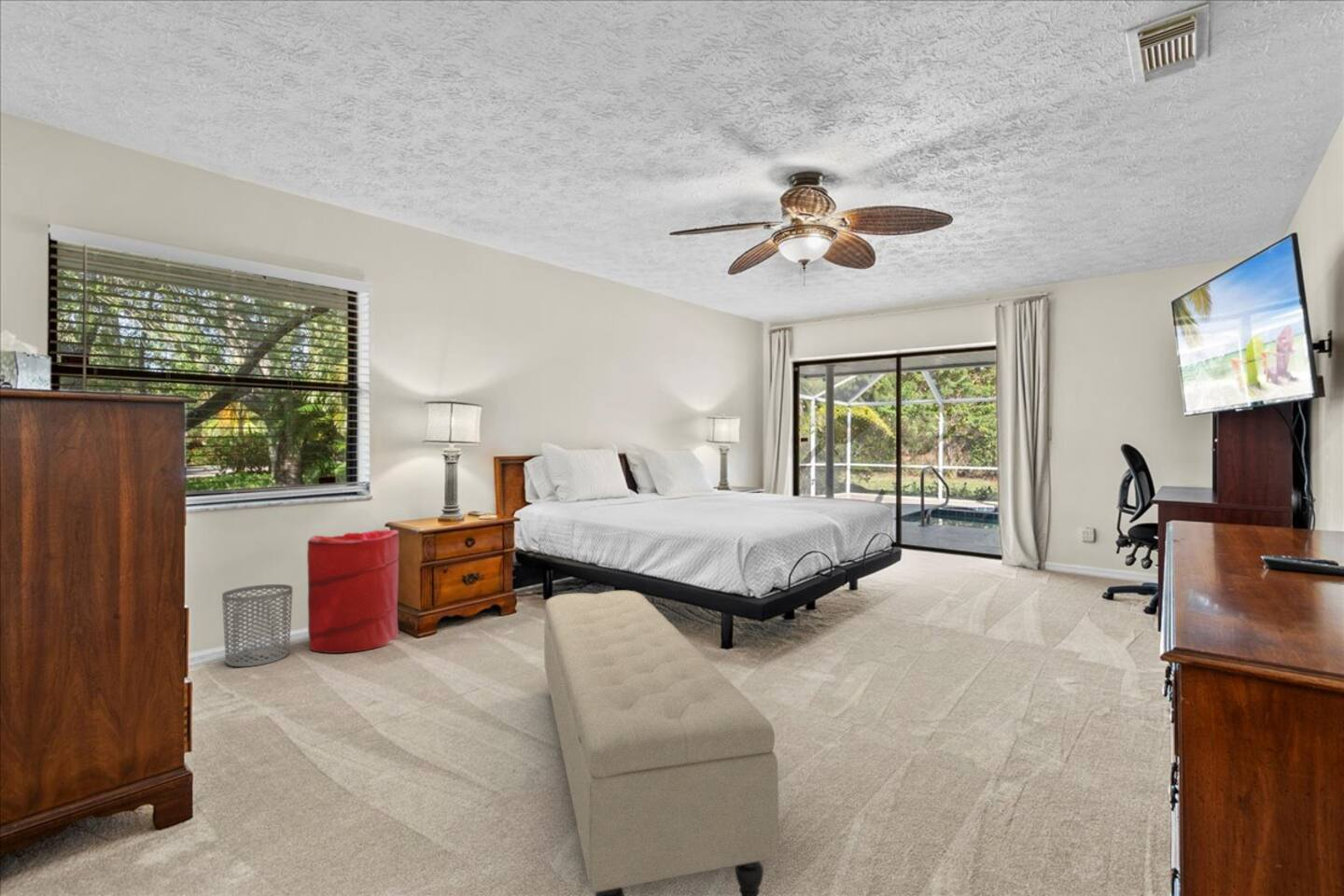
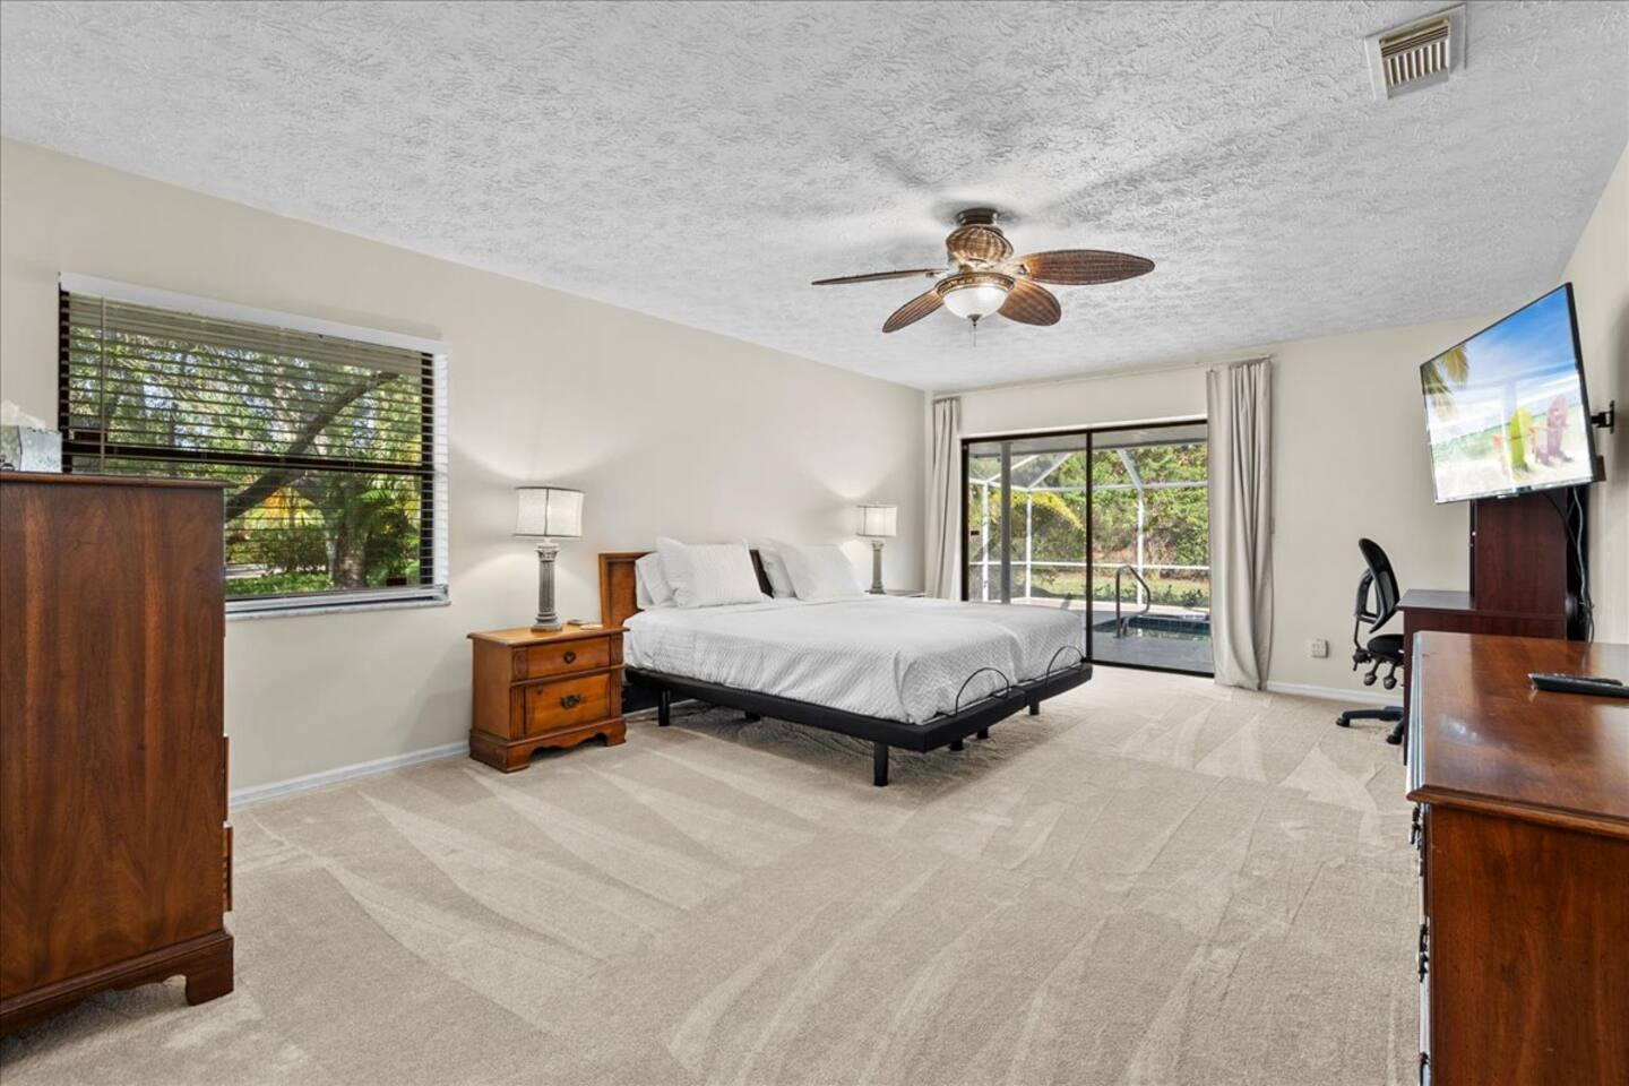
- laundry hamper [306,528,400,654]
- bench [543,590,779,896]
- waste bin [221,583,293,667]
